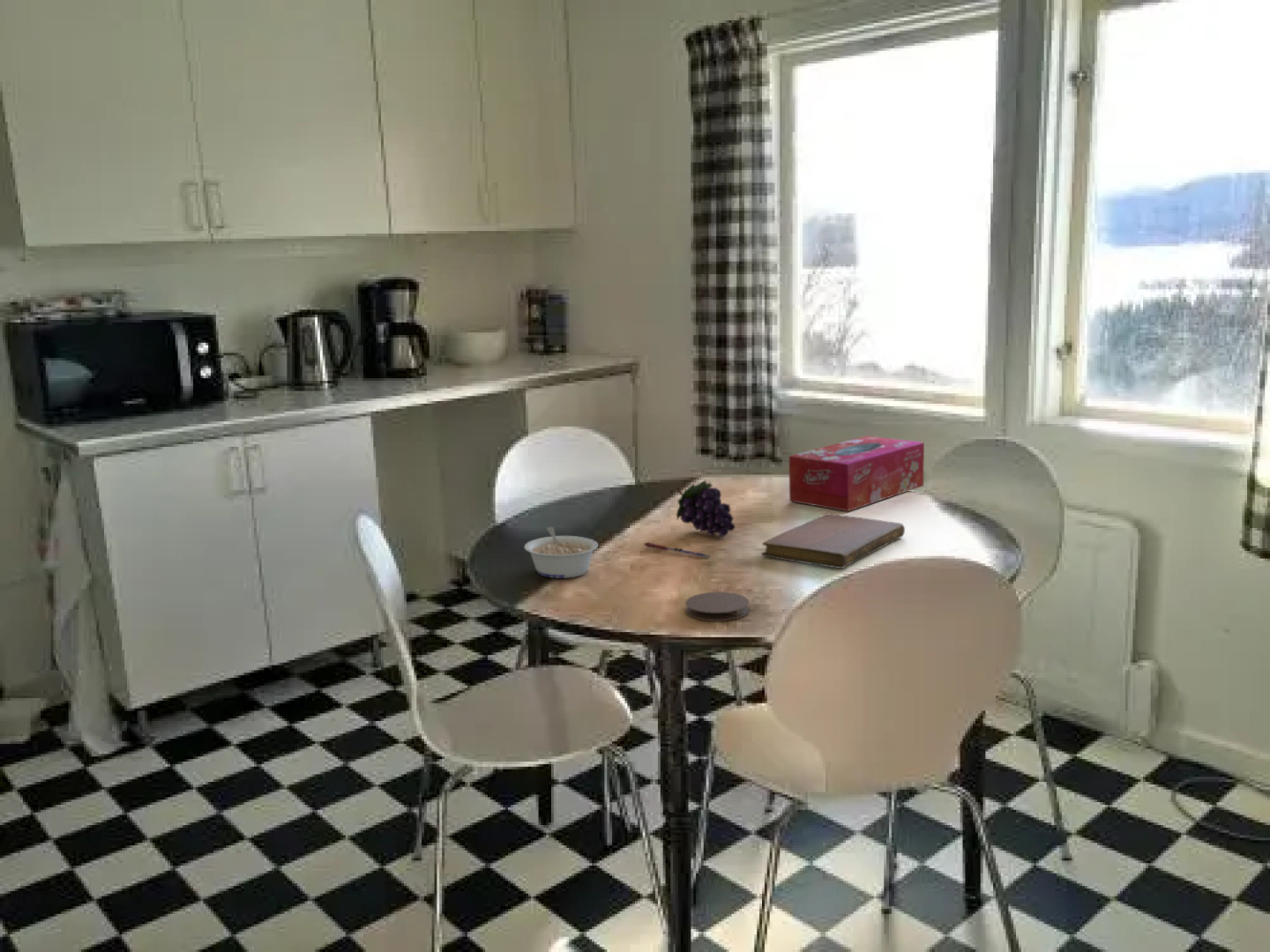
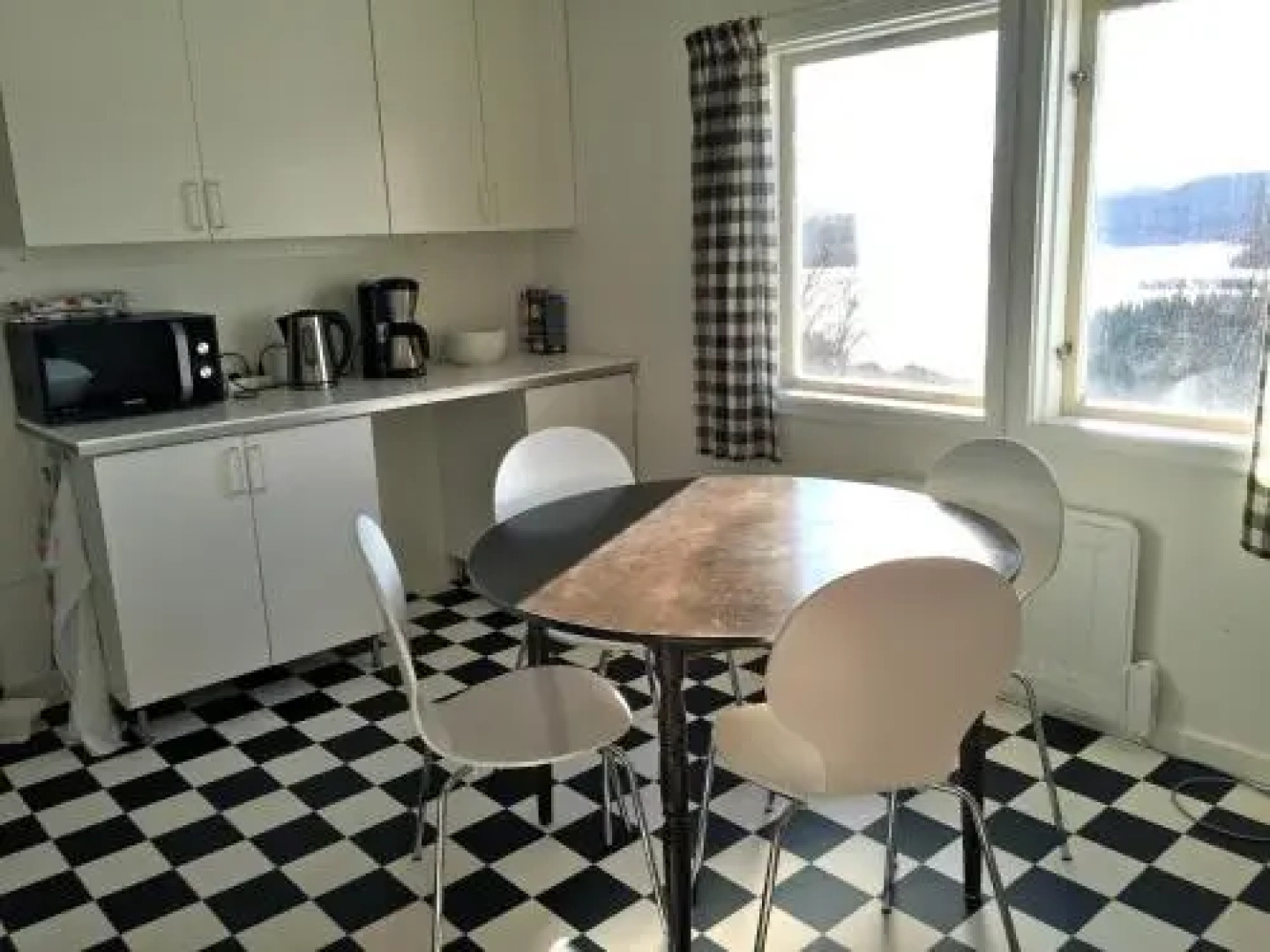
- fruit [676,480,736,538]
- legume [523,526,599,579]
- coaster [684,591,750,622]
- tissue box [788,435,925,512]
- notebook [761,513,906,569]
- pen [643,542,711,559]
